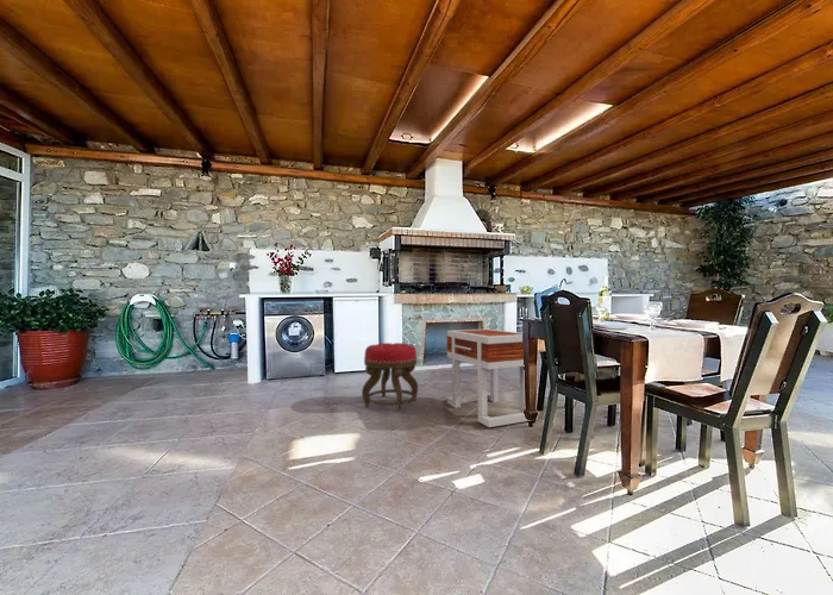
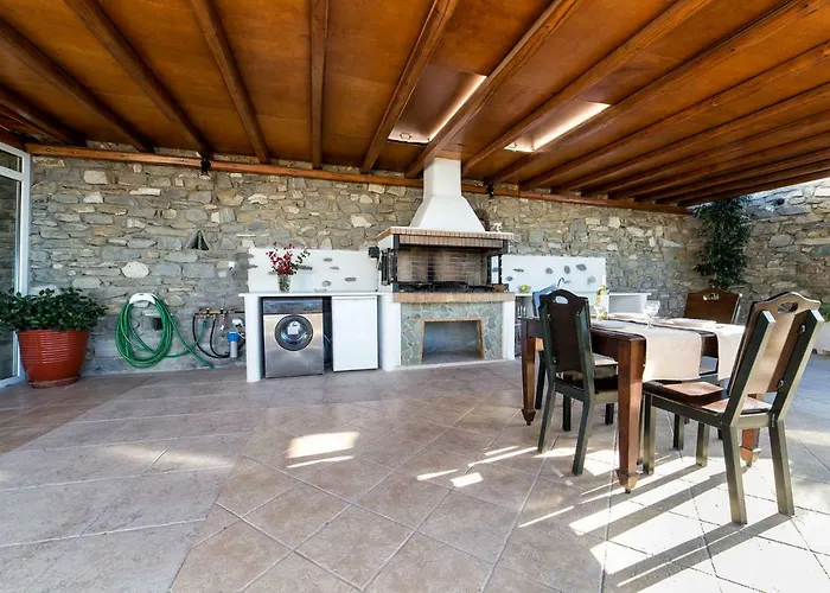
- side table [446,328,539,428]
- stool [361,342,419,412]
